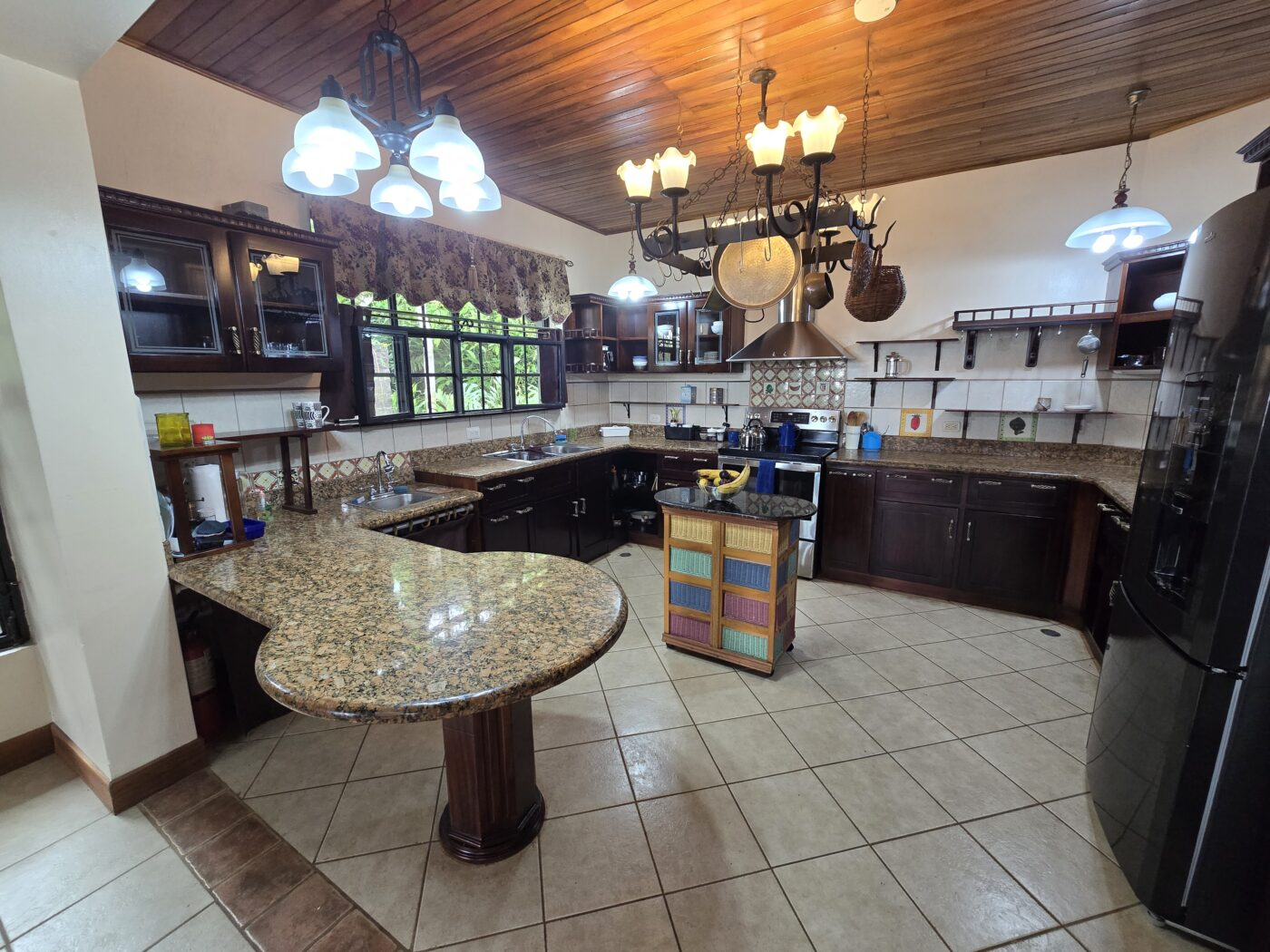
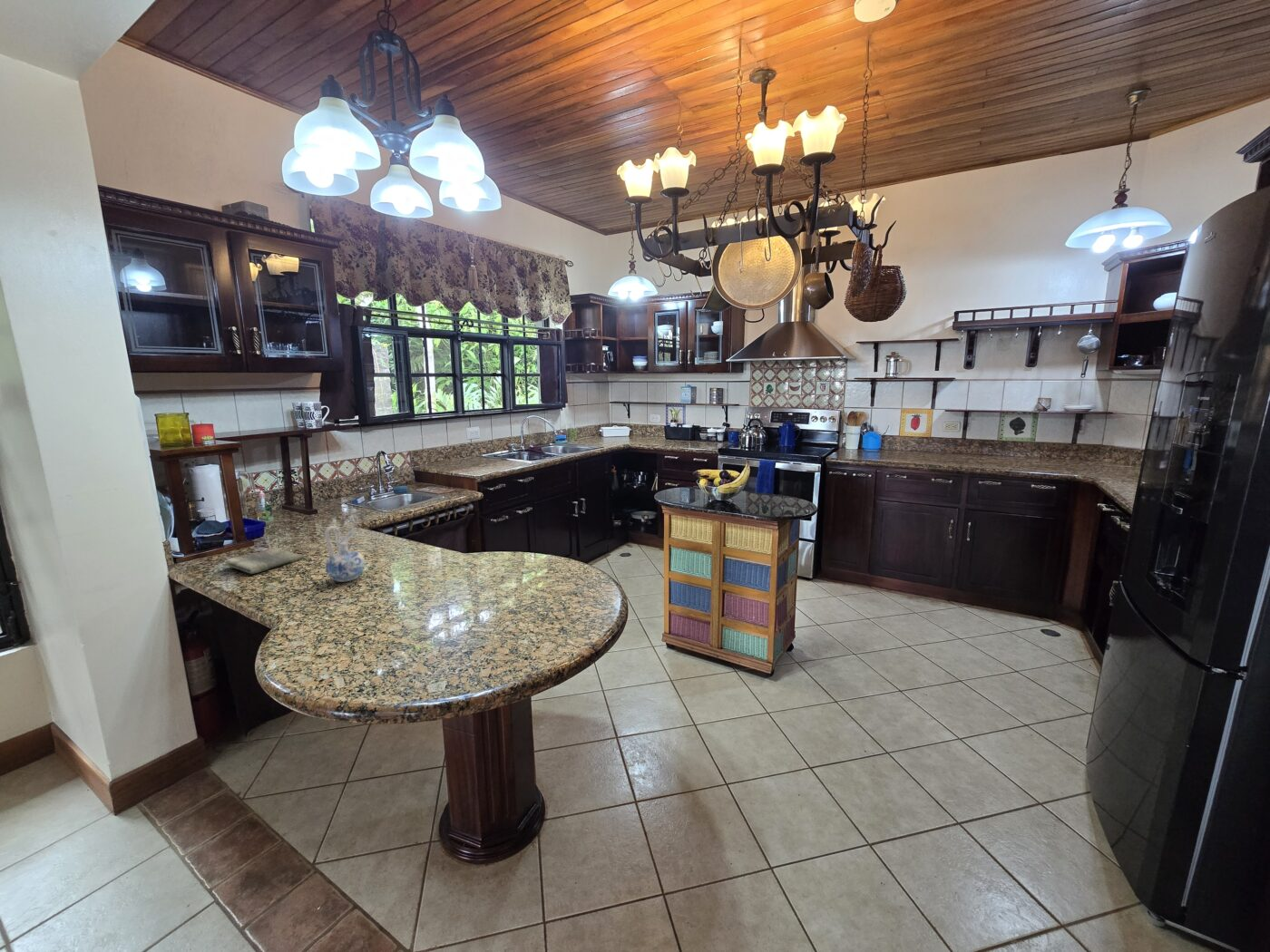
+ ceramic pitcher [324,525,366,583]
+ dish towel [224,547,306,575]
